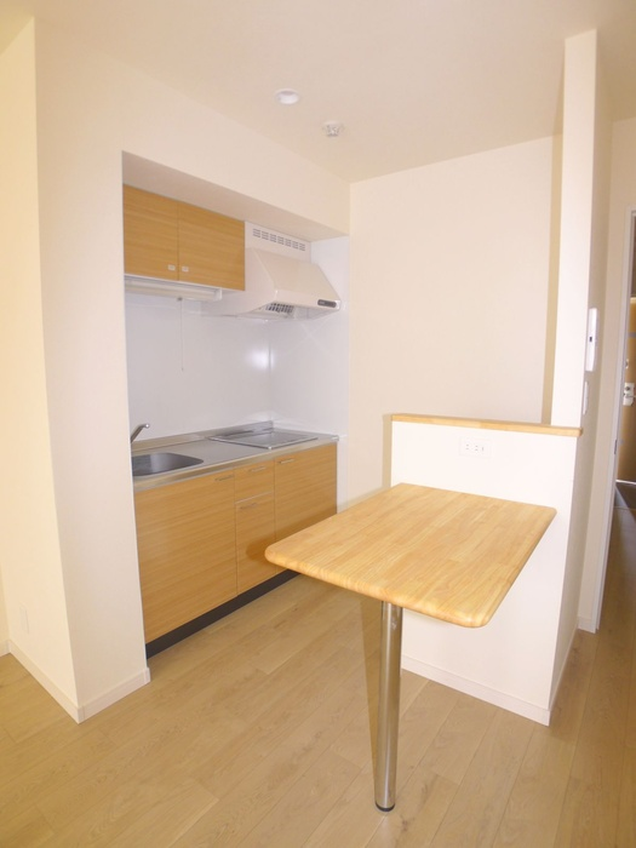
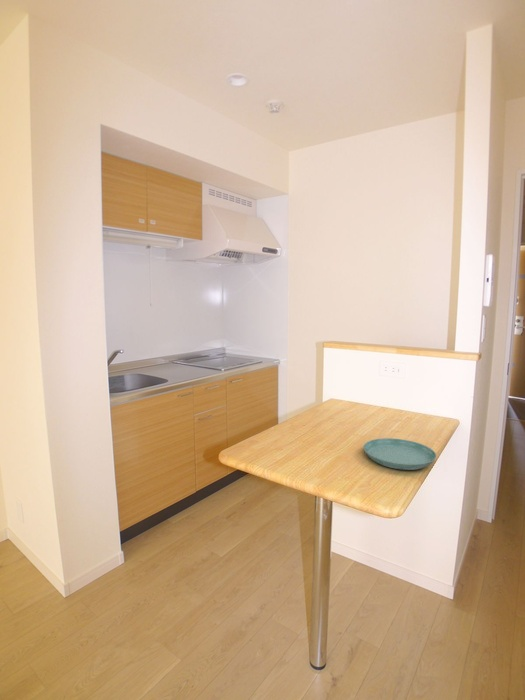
+ saucer [362,437,437,471]
